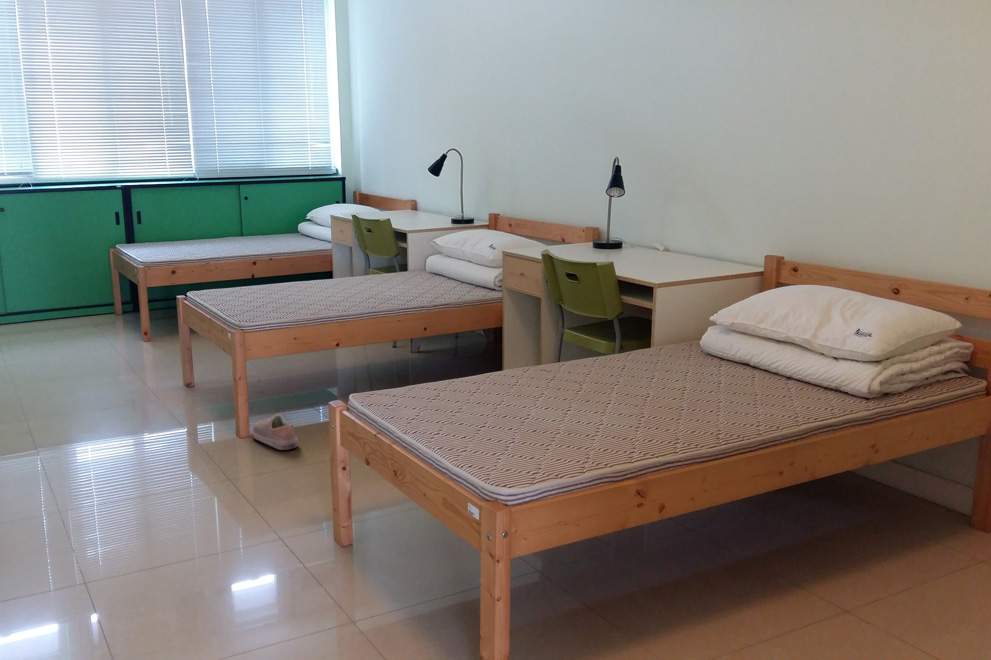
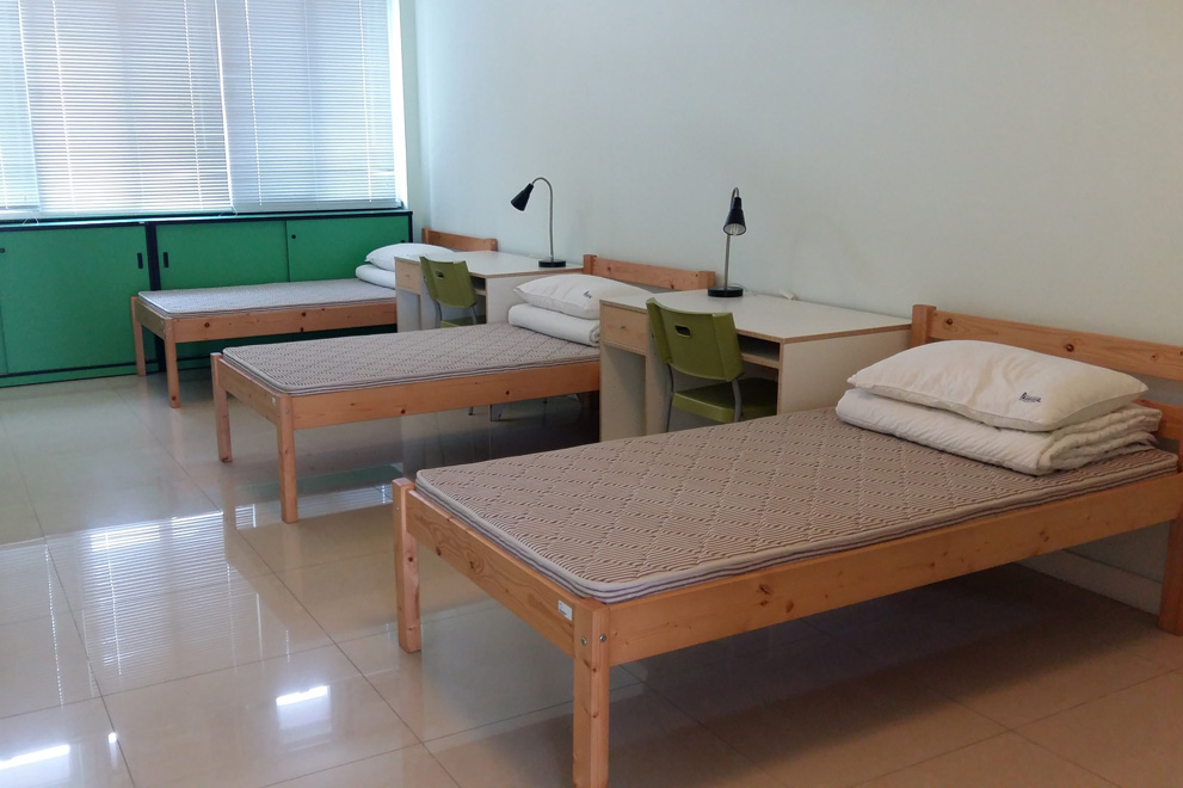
- shoe [251,413,300,451]
